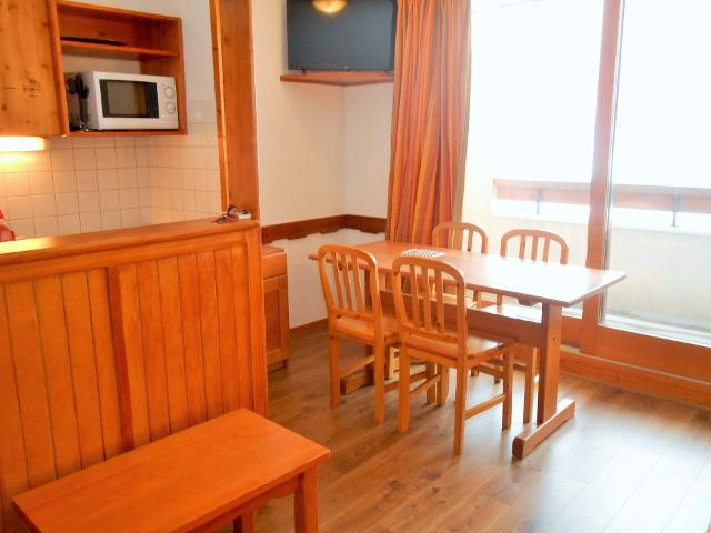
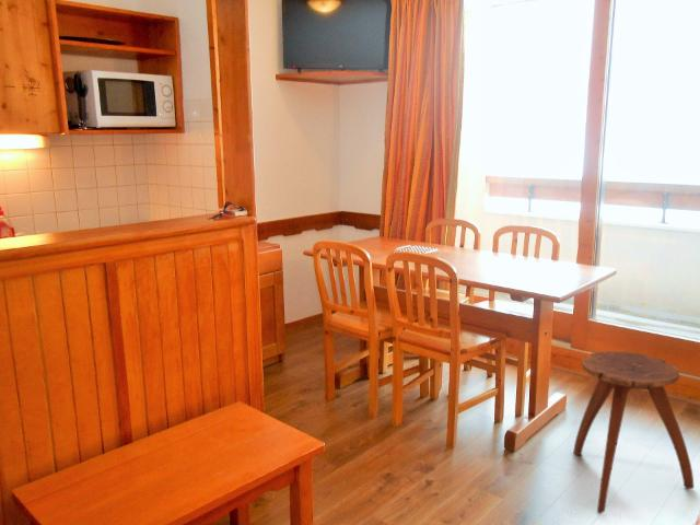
+ stool [572,350,695,515]
